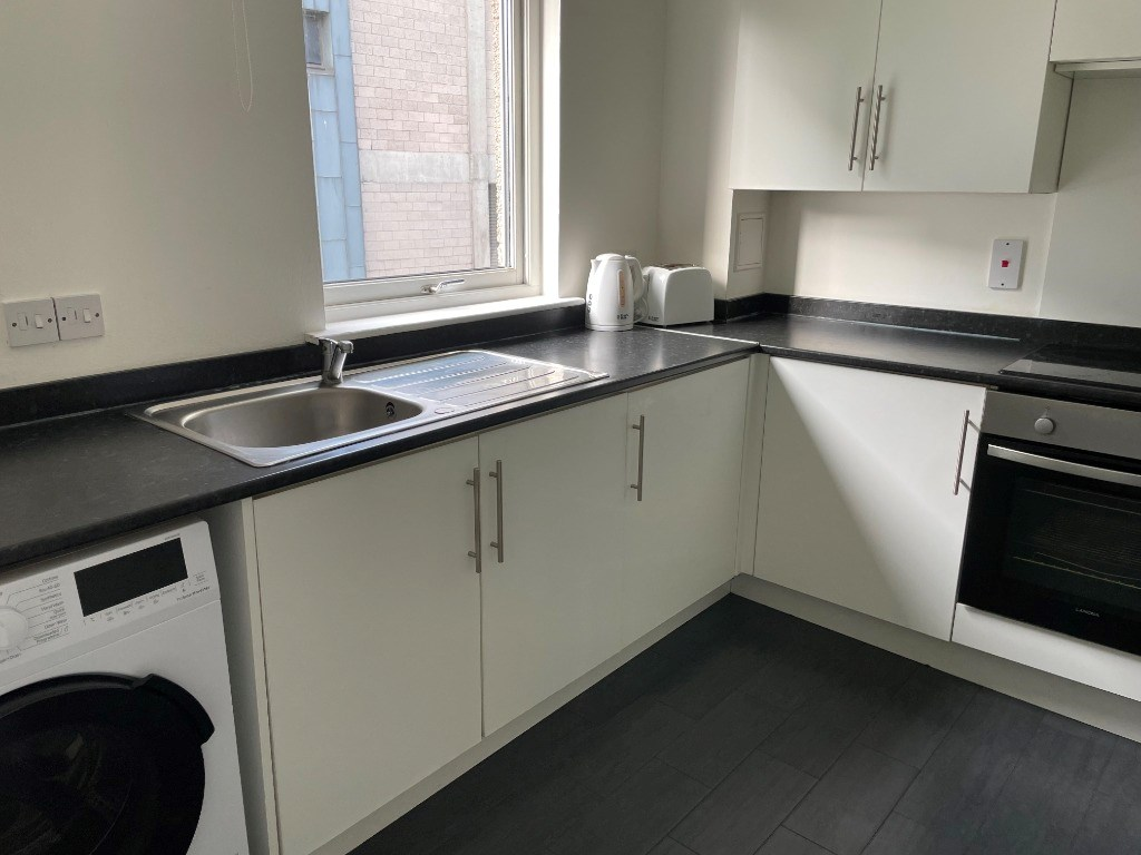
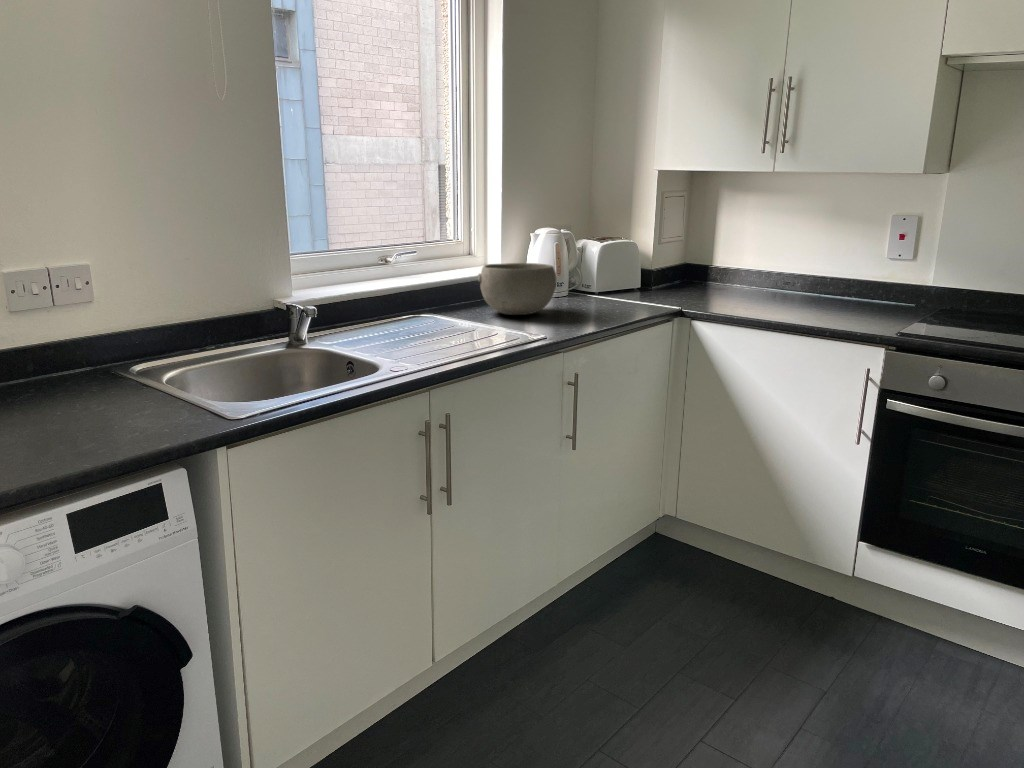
+ bowl [477,262,557,316]
